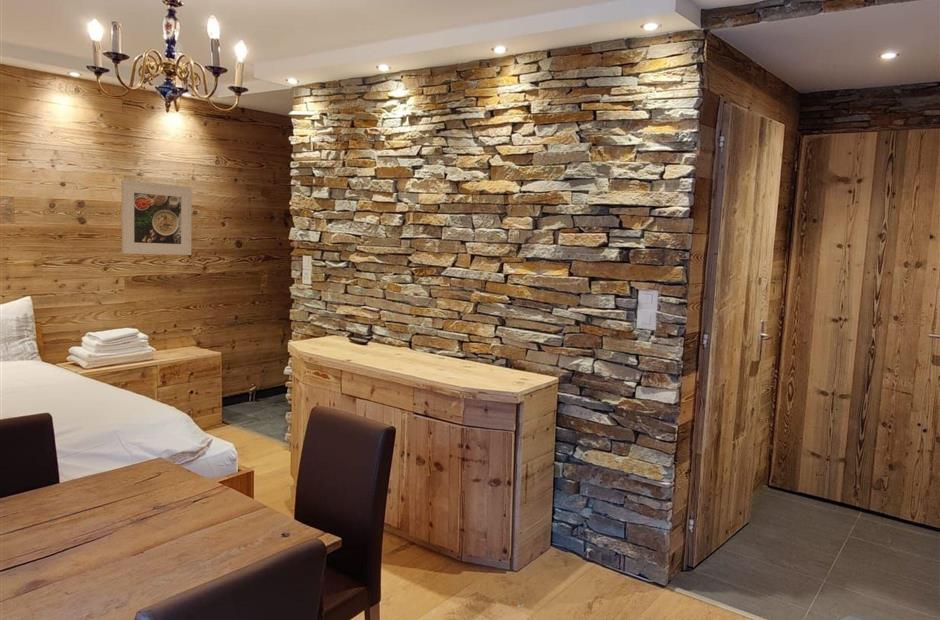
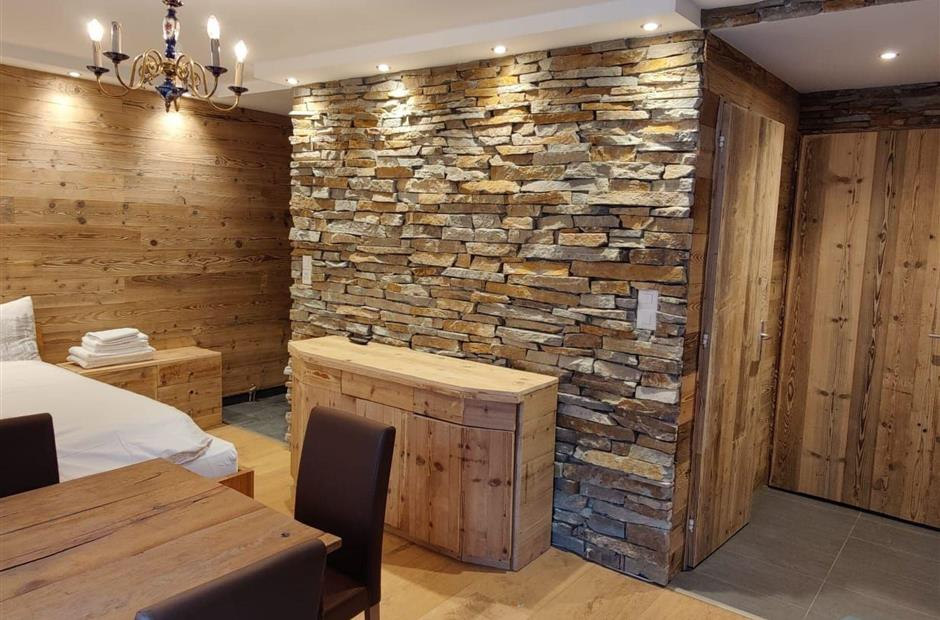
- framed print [121,179,193,256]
